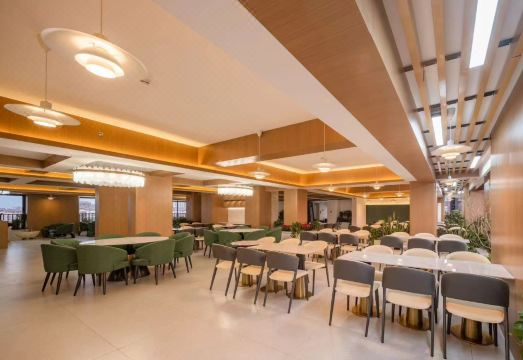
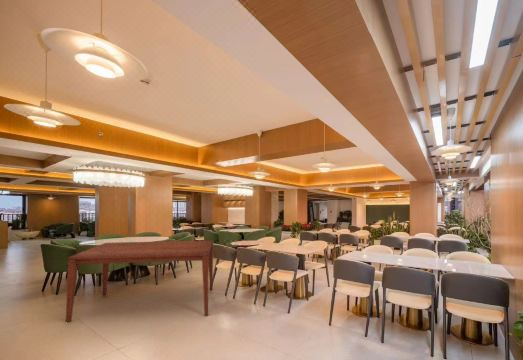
+ dining table [65,239,214,323]
